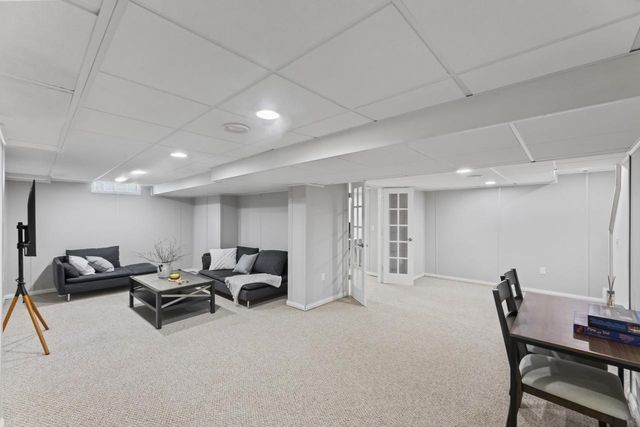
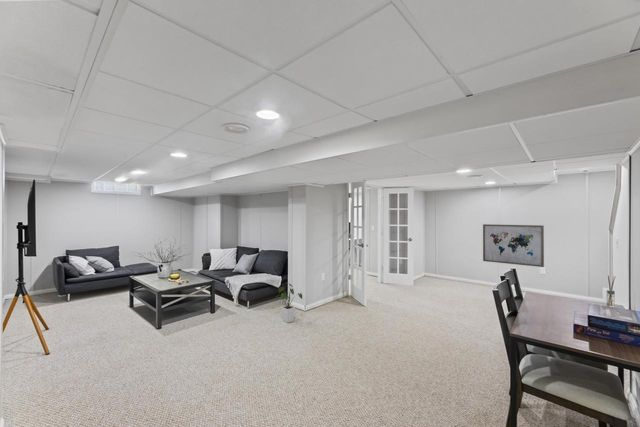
+ house plant [275,283,303,324]
+ wall art [482,223,545,268]
